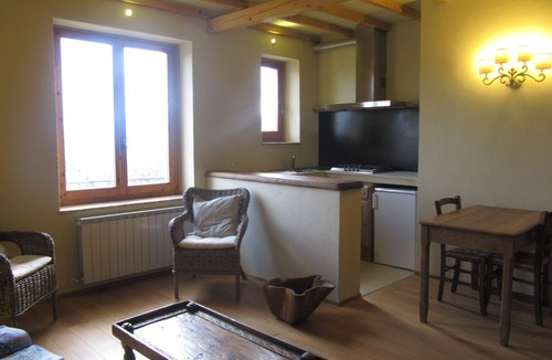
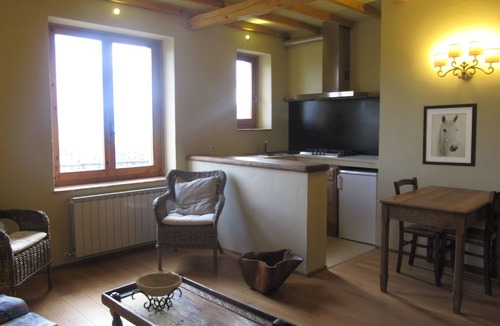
+ decorative bowl [130,272,184,313]
+ wall art [421,102,478,168]
